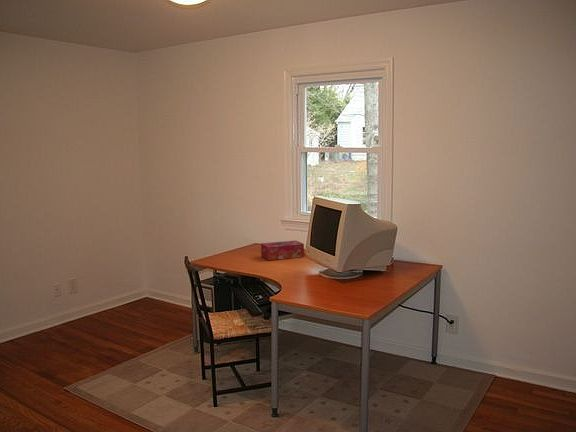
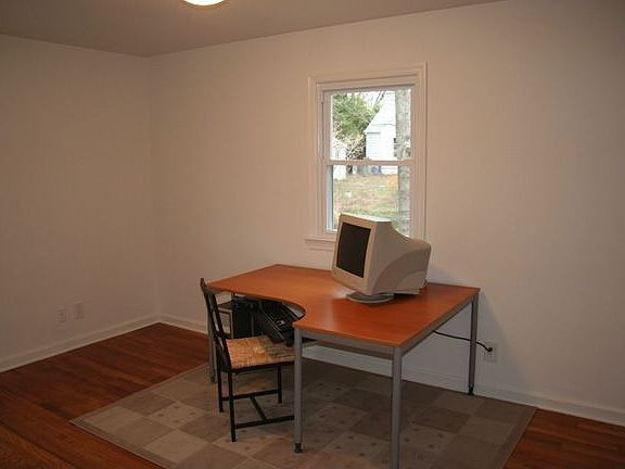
- tissue box [260,240,305,261]
